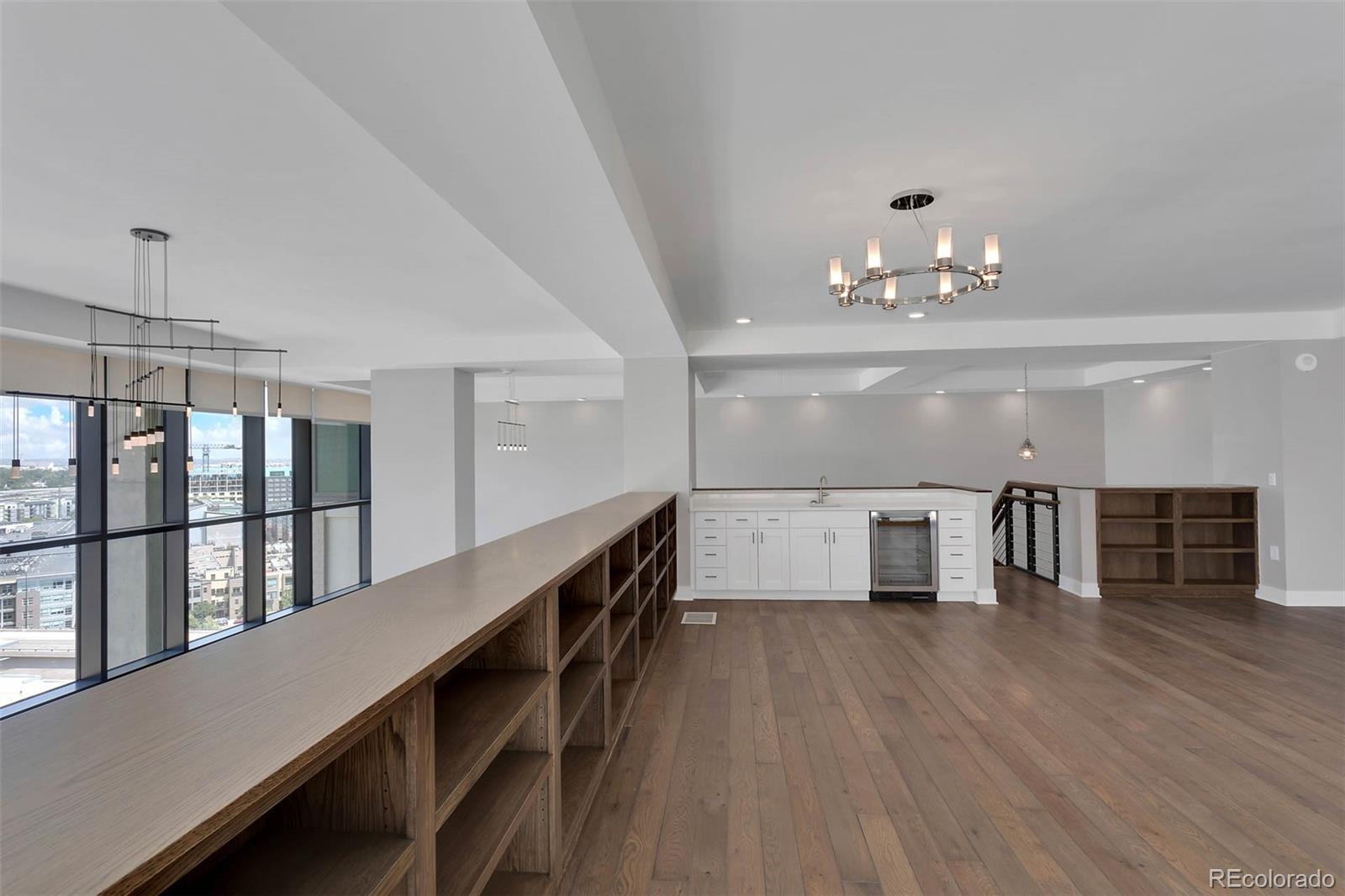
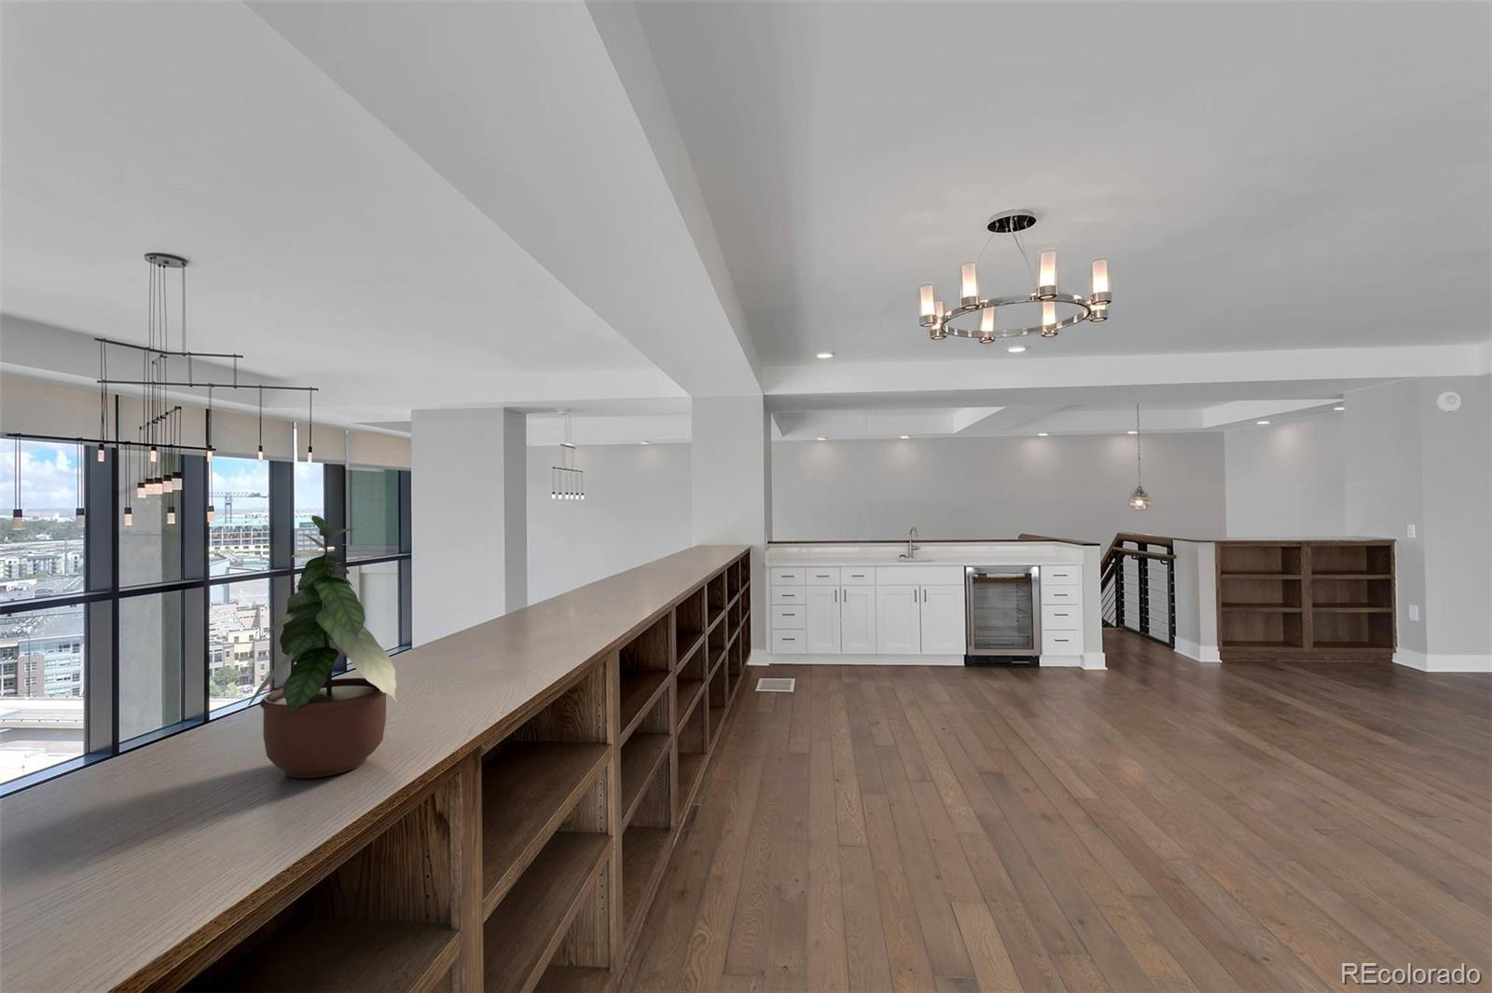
+ potted plant [244,514,397,779]
